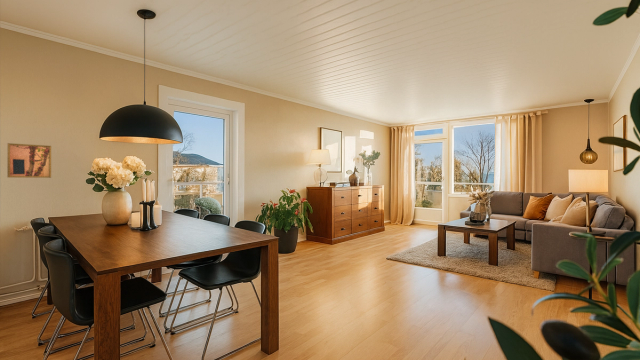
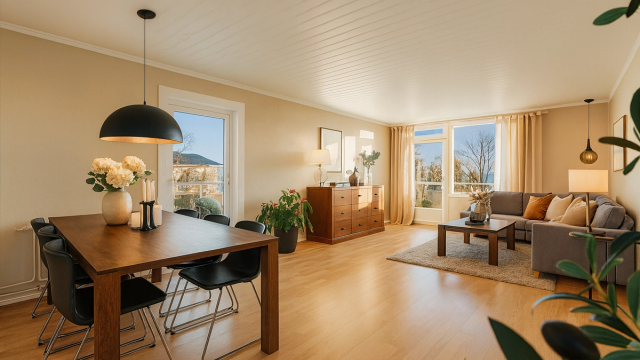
- wall art [6,142,52,179]
